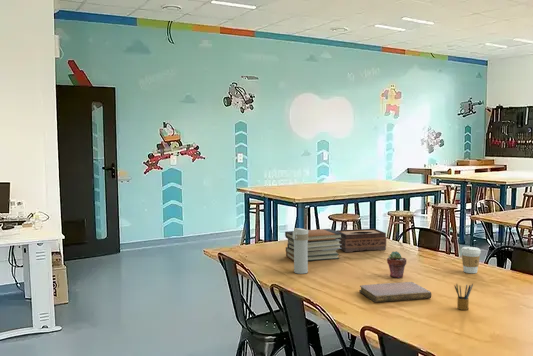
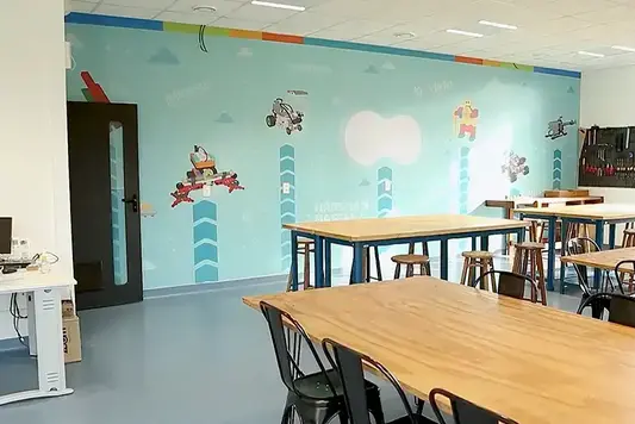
- notebook [358,281,433,303]
- tissue box [335,228,387,253]
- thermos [292,227,309,275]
- potted succulent [386,250,407,279]
- coffee cup [460,246,482,274]
- book stack [284,228,342,262]
- pencil box [453,283,474,311]
